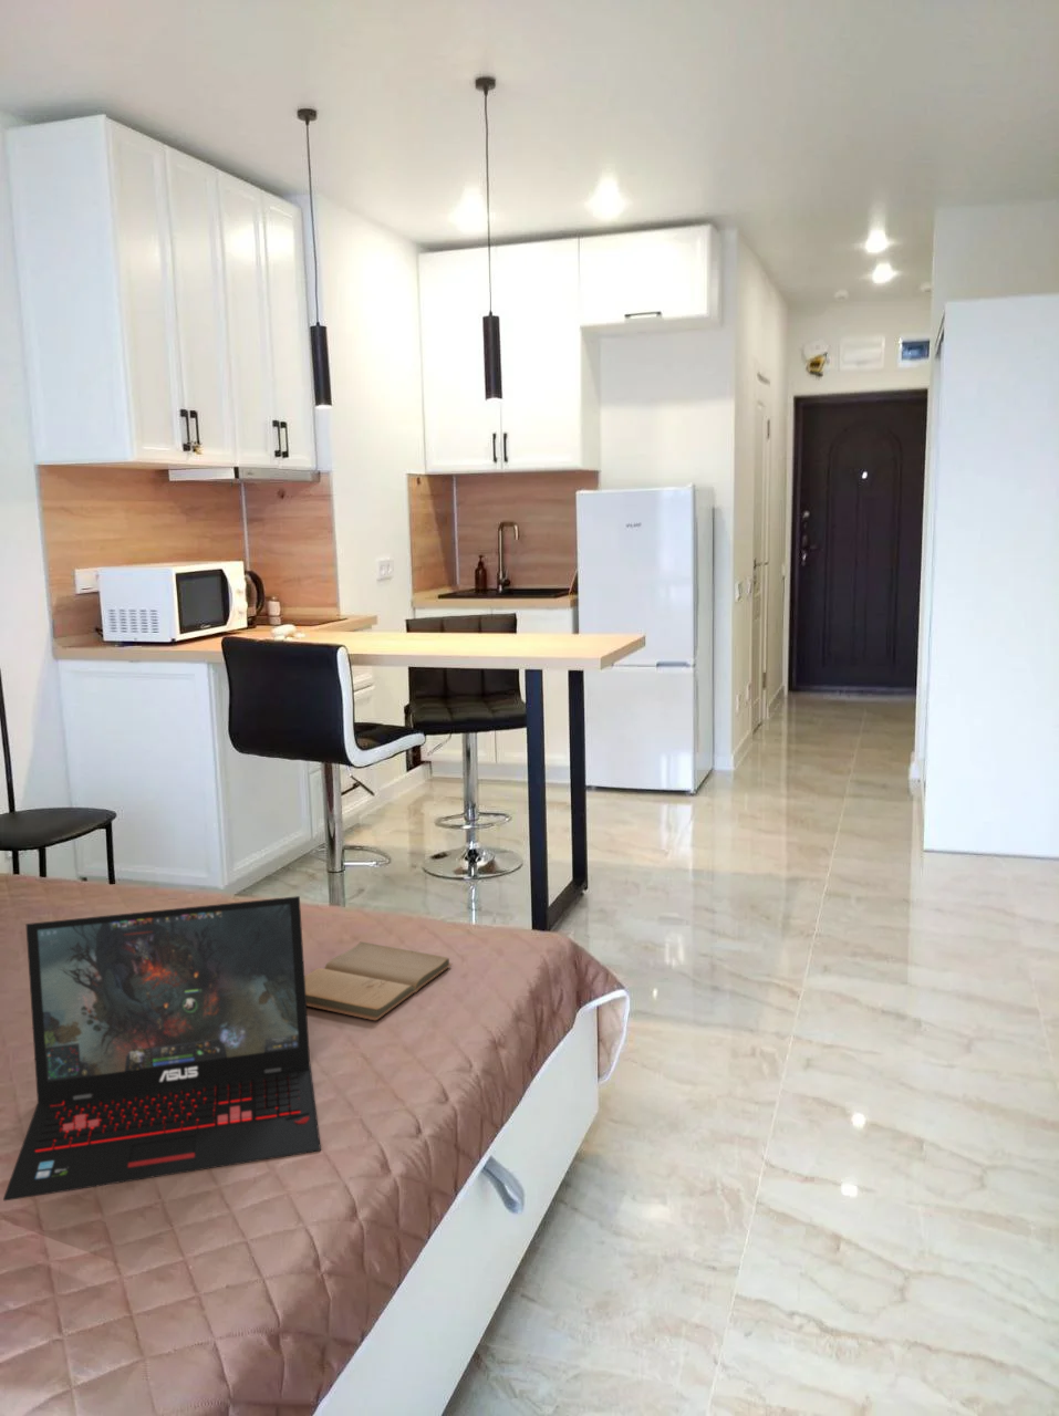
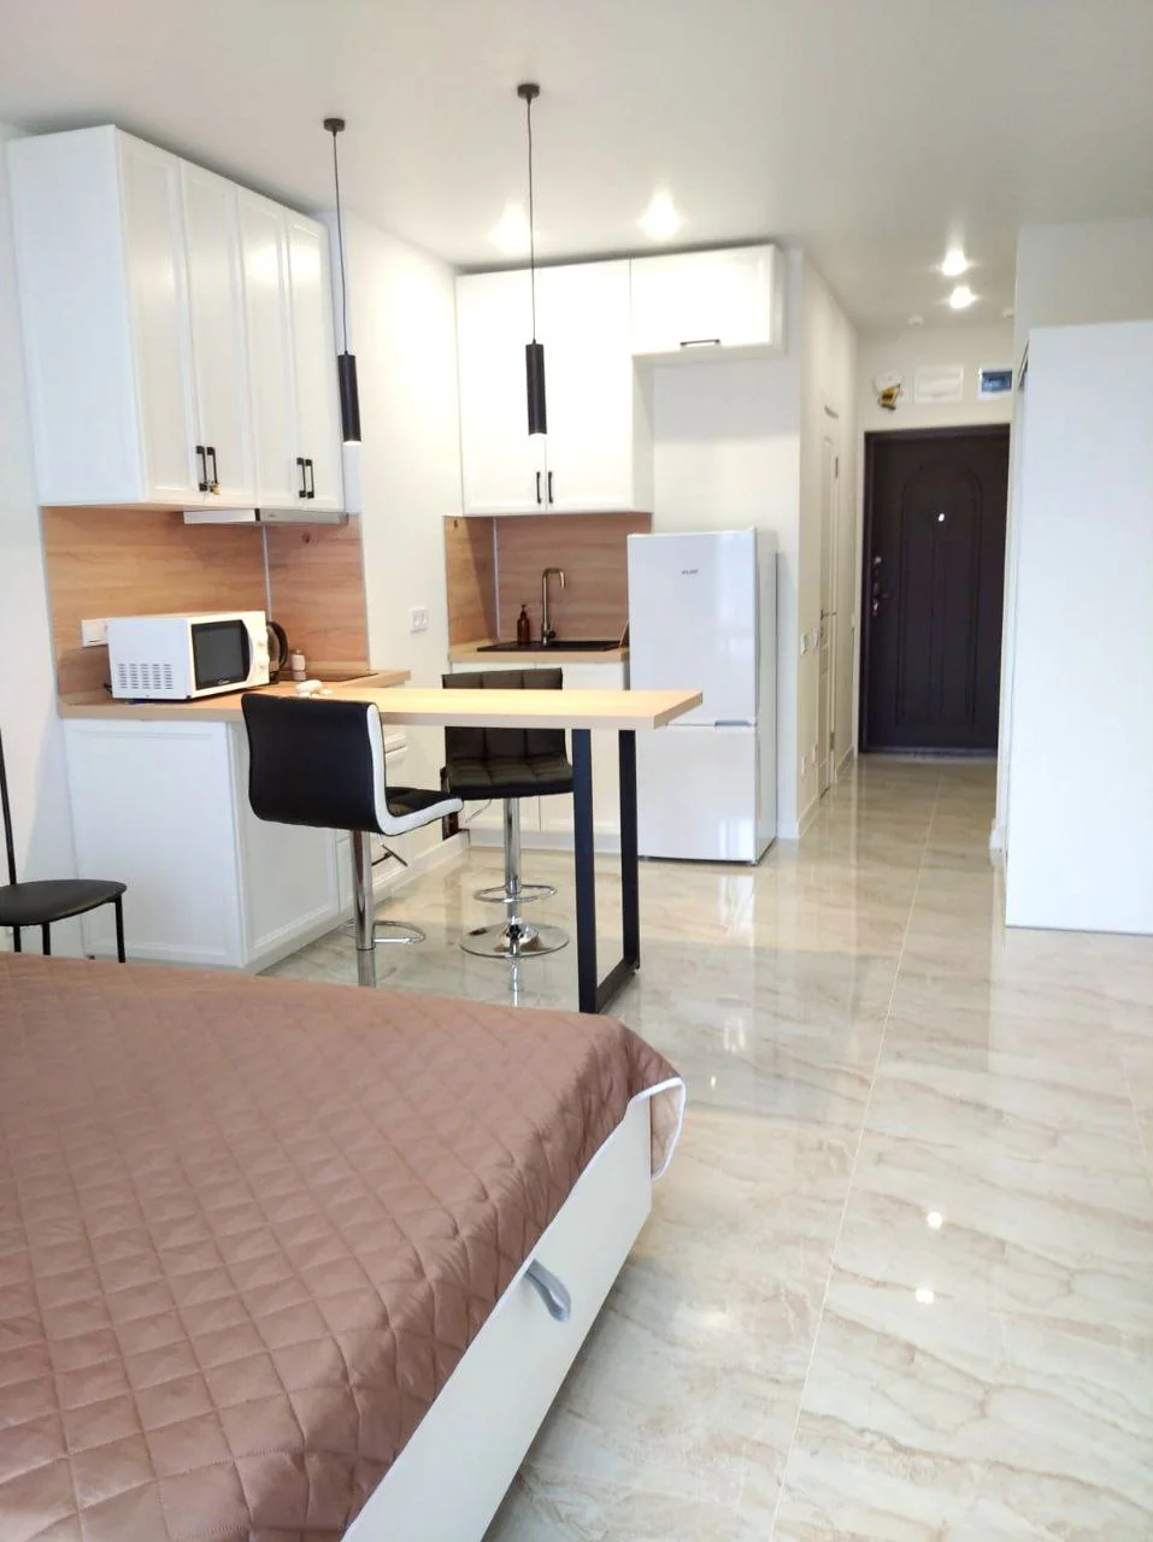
- laptop [2,895,321,1202]
- book [305,940,454,1021]
